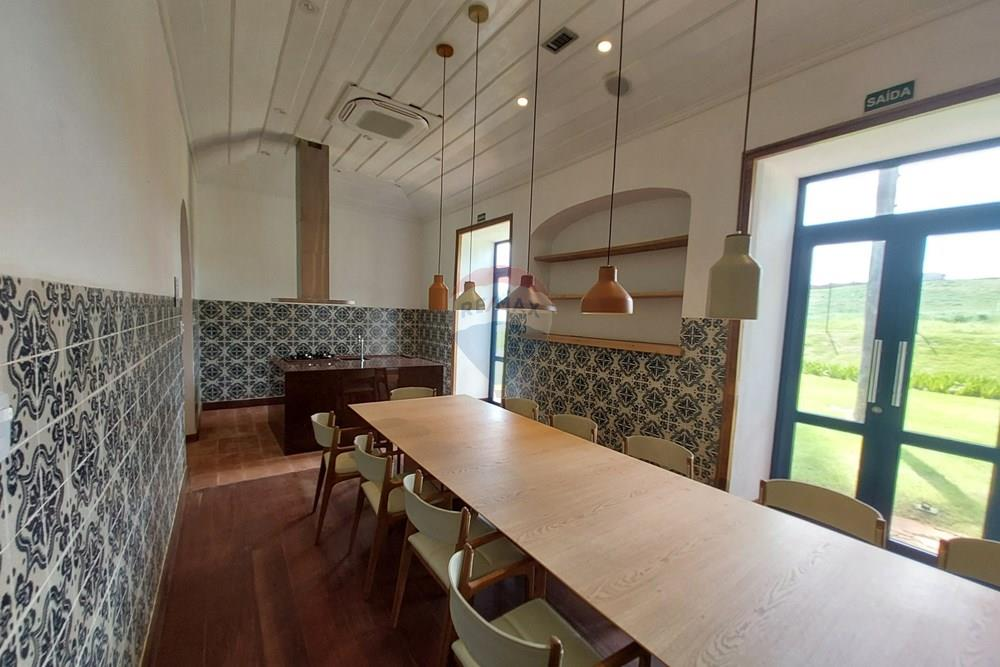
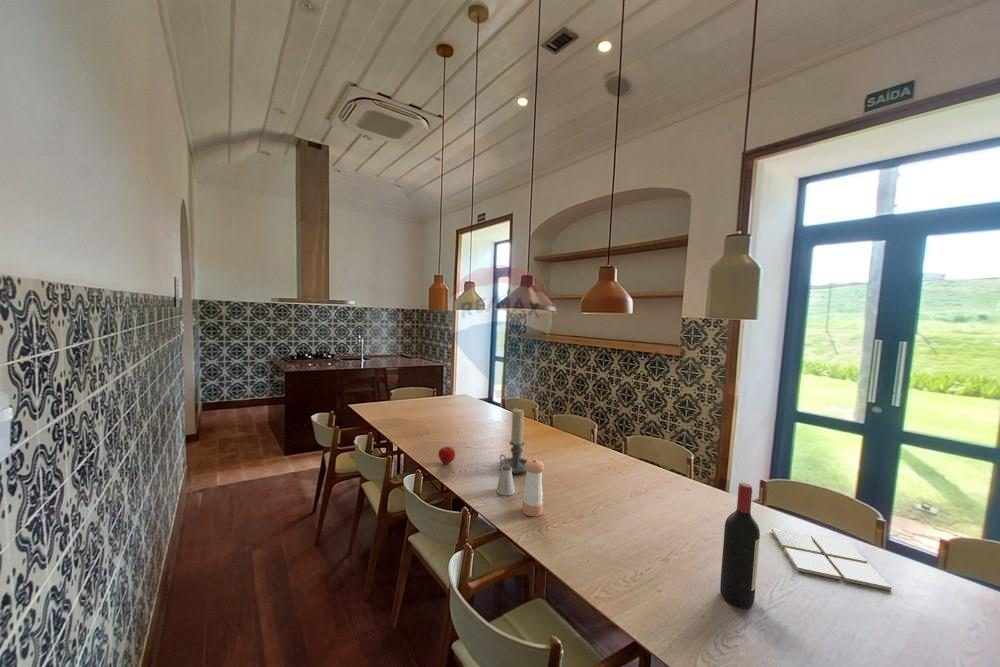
+ pepper shaker [522,458,545,517]
+ apple [437,446,456,465]
+ drink coaster [770,527,893,592]
+ saltshaker [495,465,516,497]
+ wine bottle [719,482,761,609]
+ candle holder [499,408,529,474]
